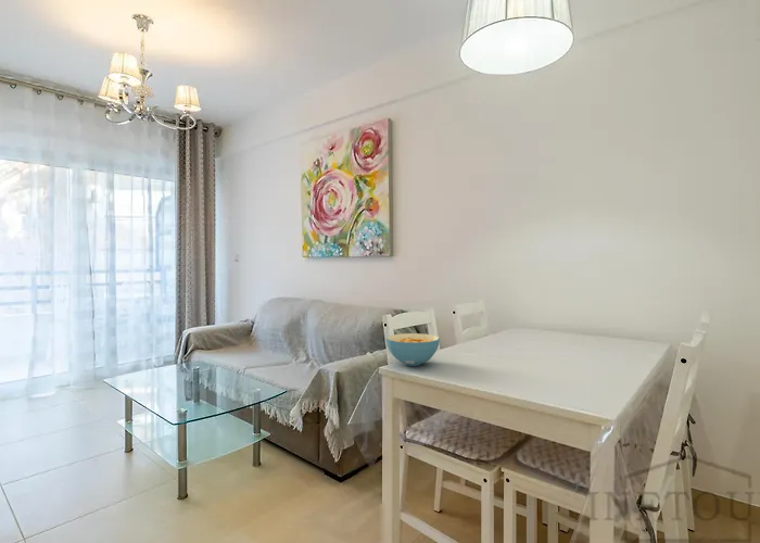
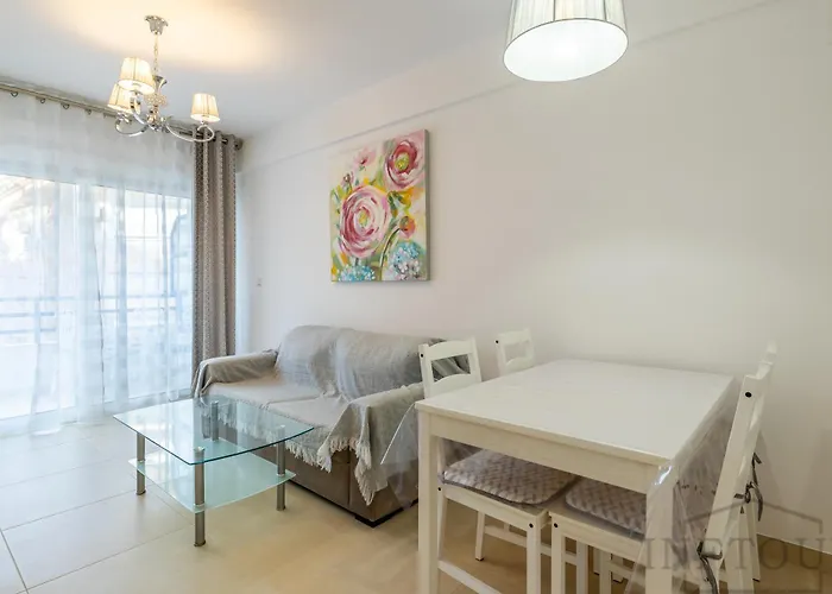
- cereal bowl [385,332,441,367]
